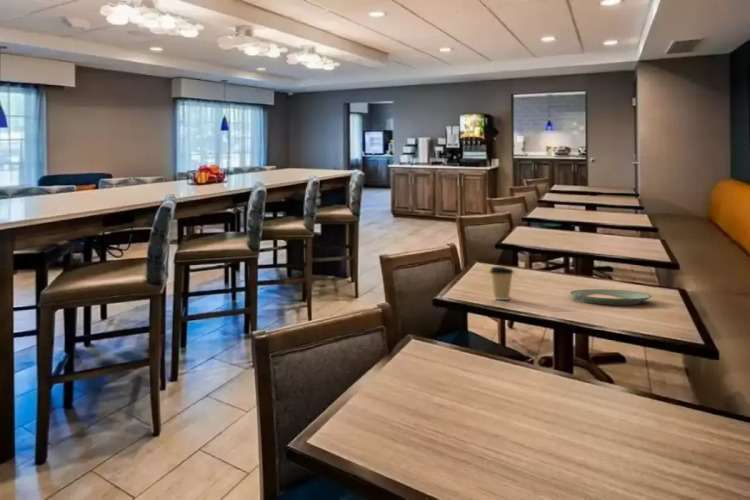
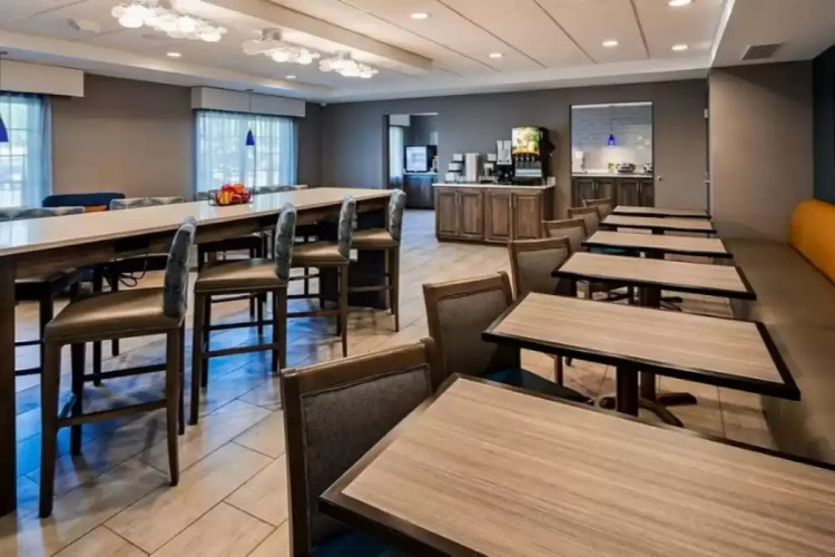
- coffee cup [488,266,515,301]
- plate [569,288,653,306]
